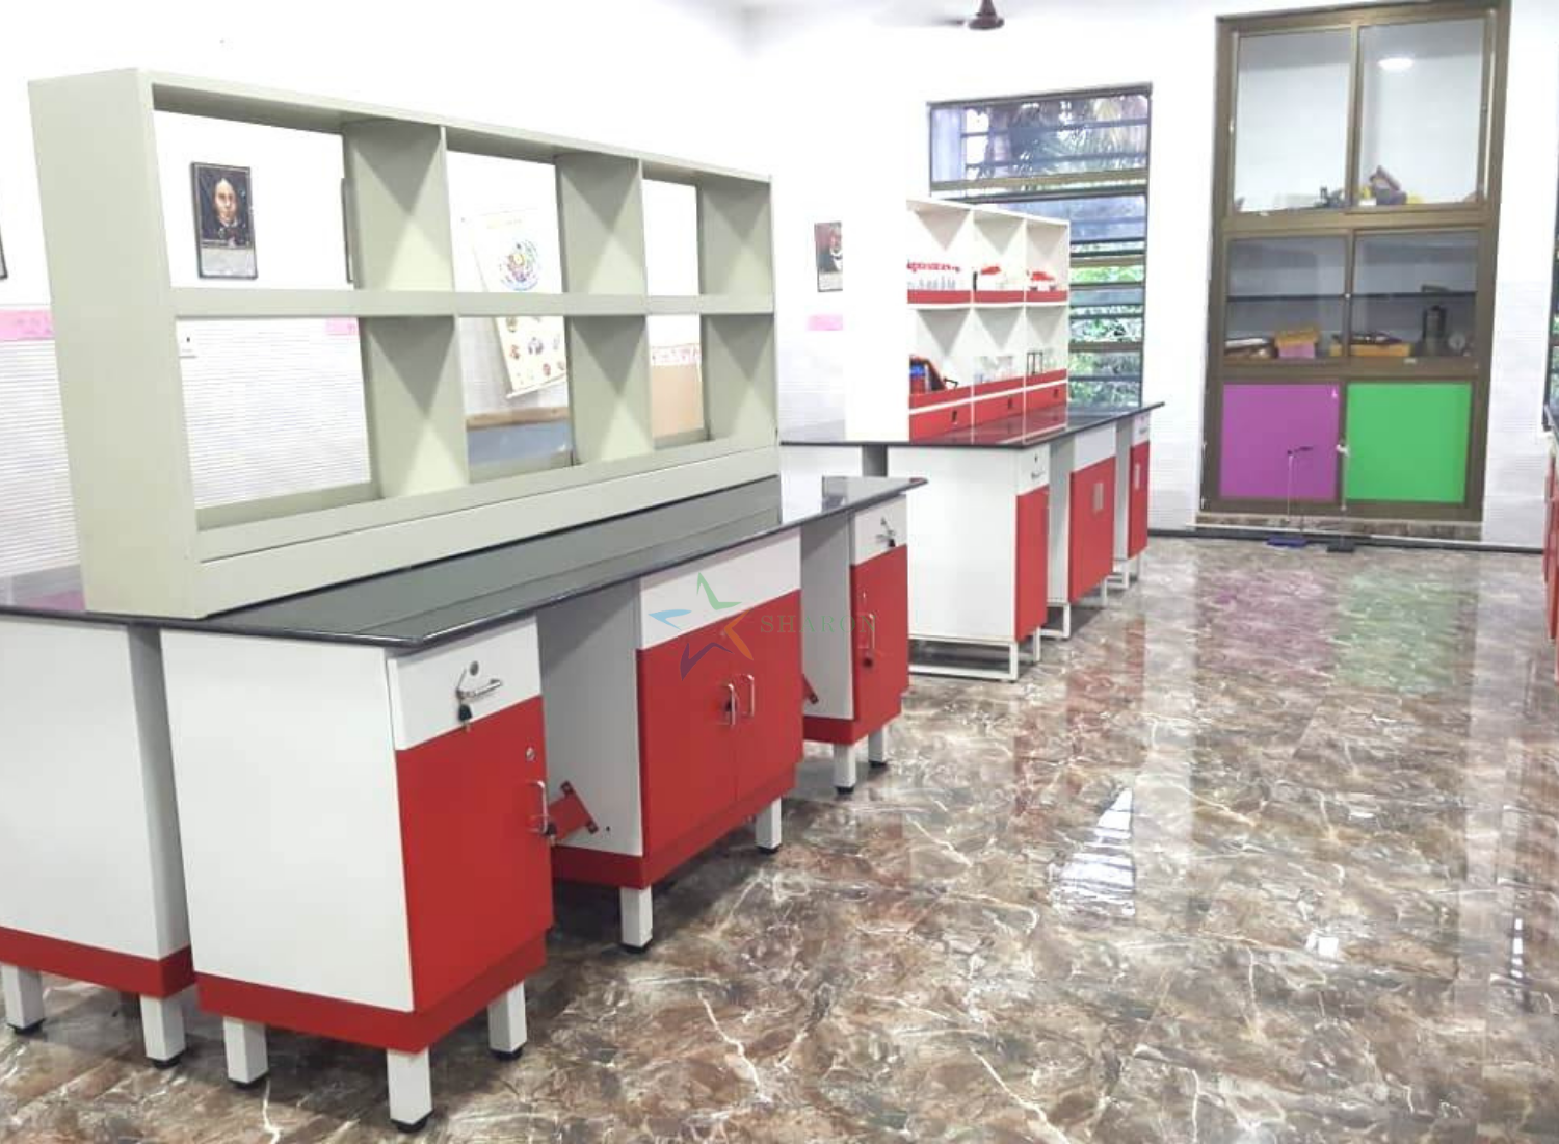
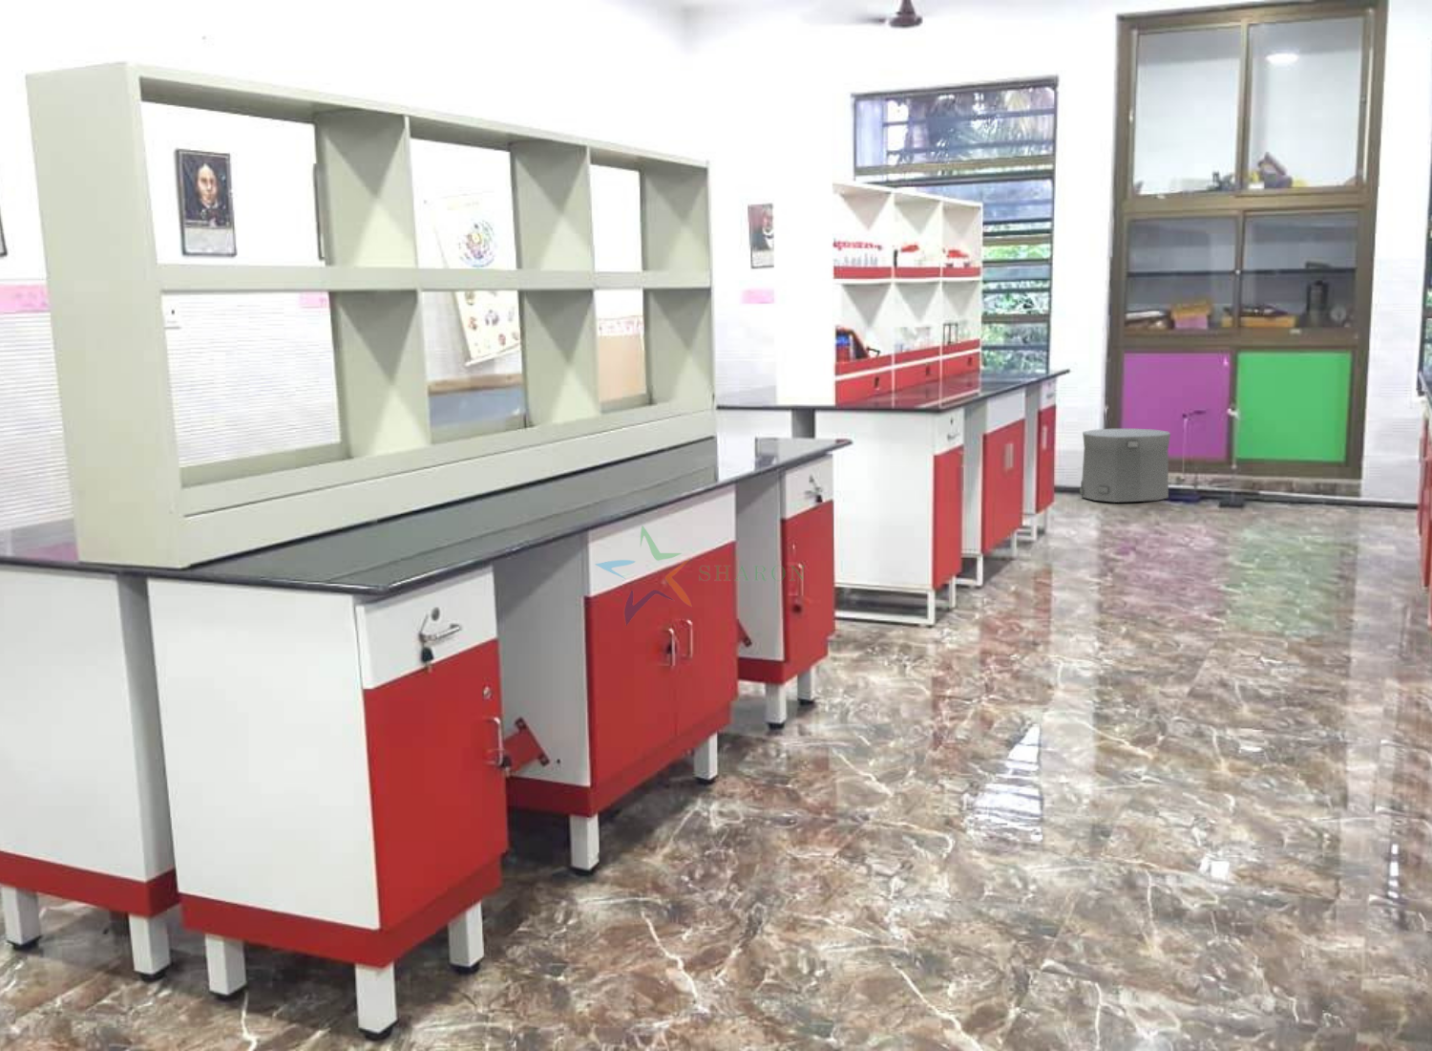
+ trash can [1078,428,1172,504]
